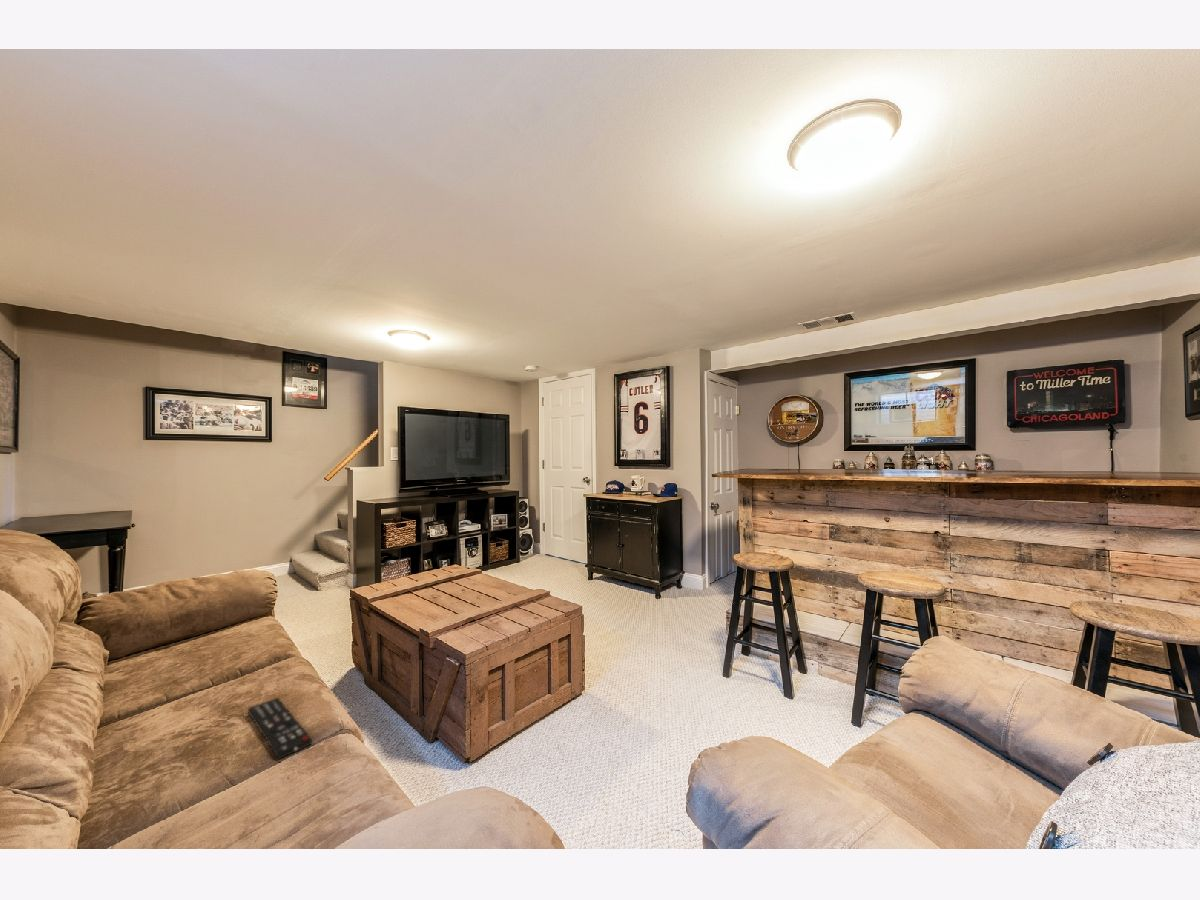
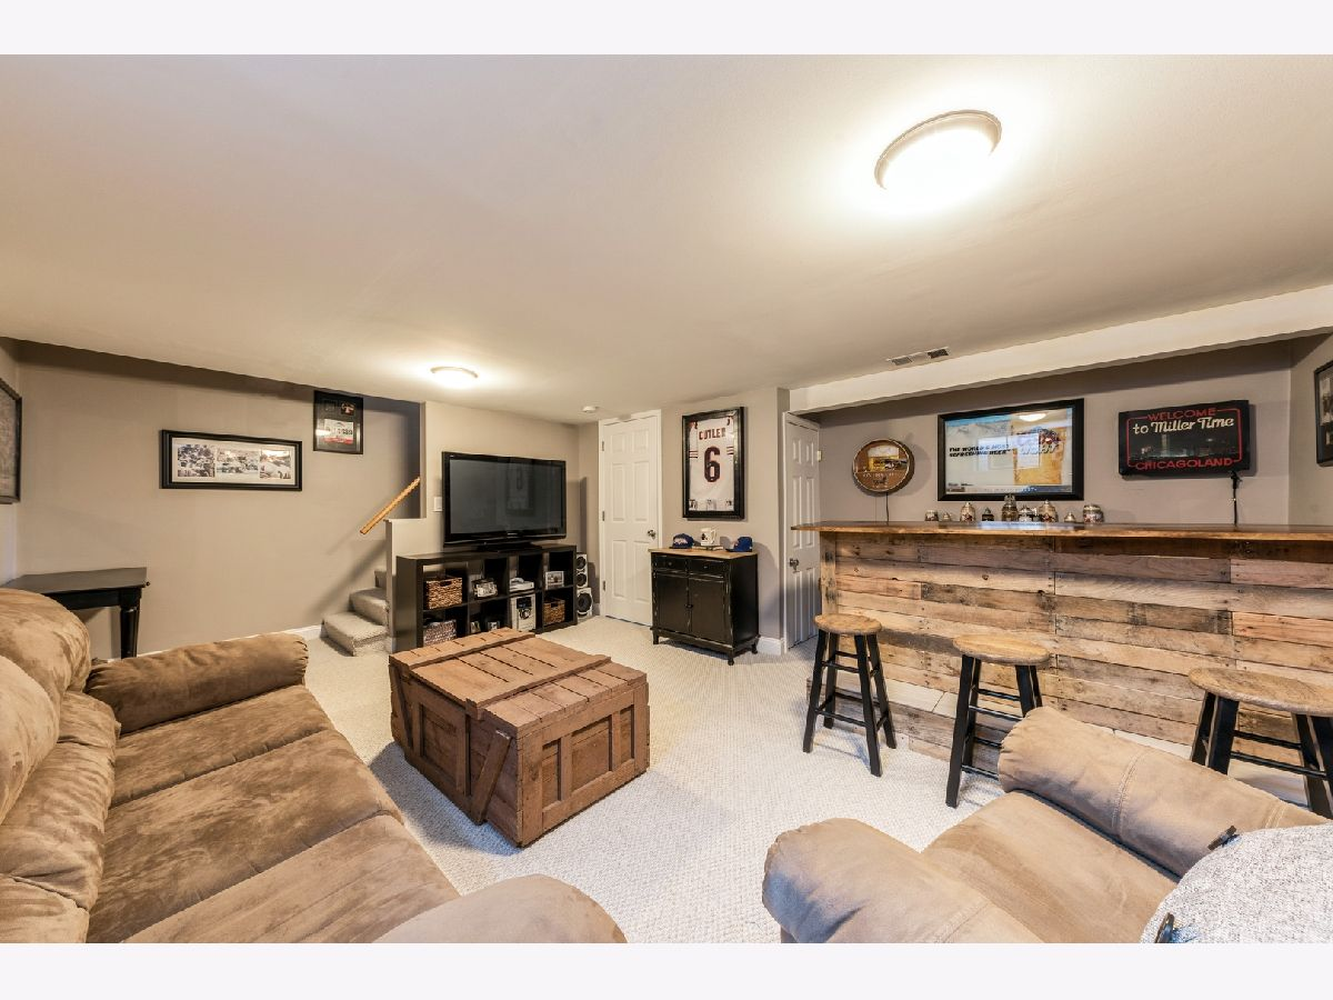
- remote control [247,696,313,760]
